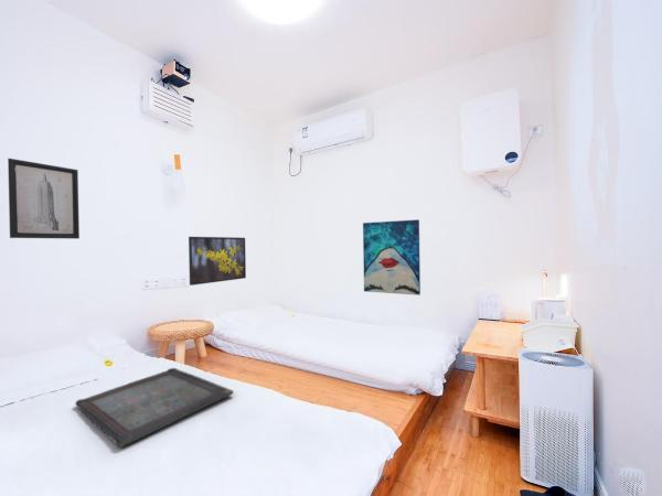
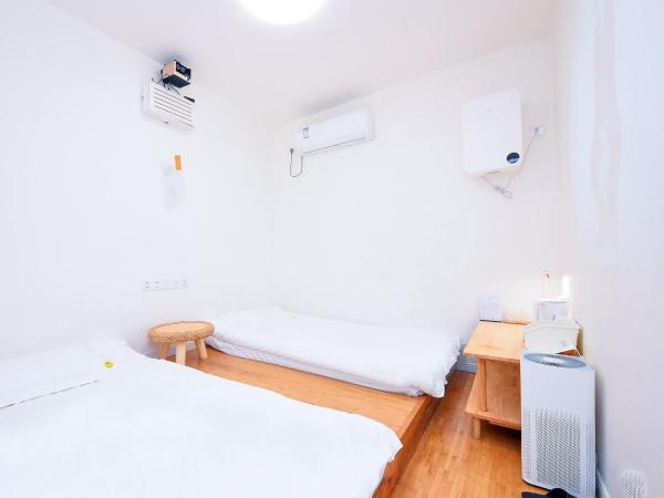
- wall art [362,218,421,296]
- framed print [188,236,247,287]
- wall art [7,158,81,240]
- serving tray [74,367,235,449]
